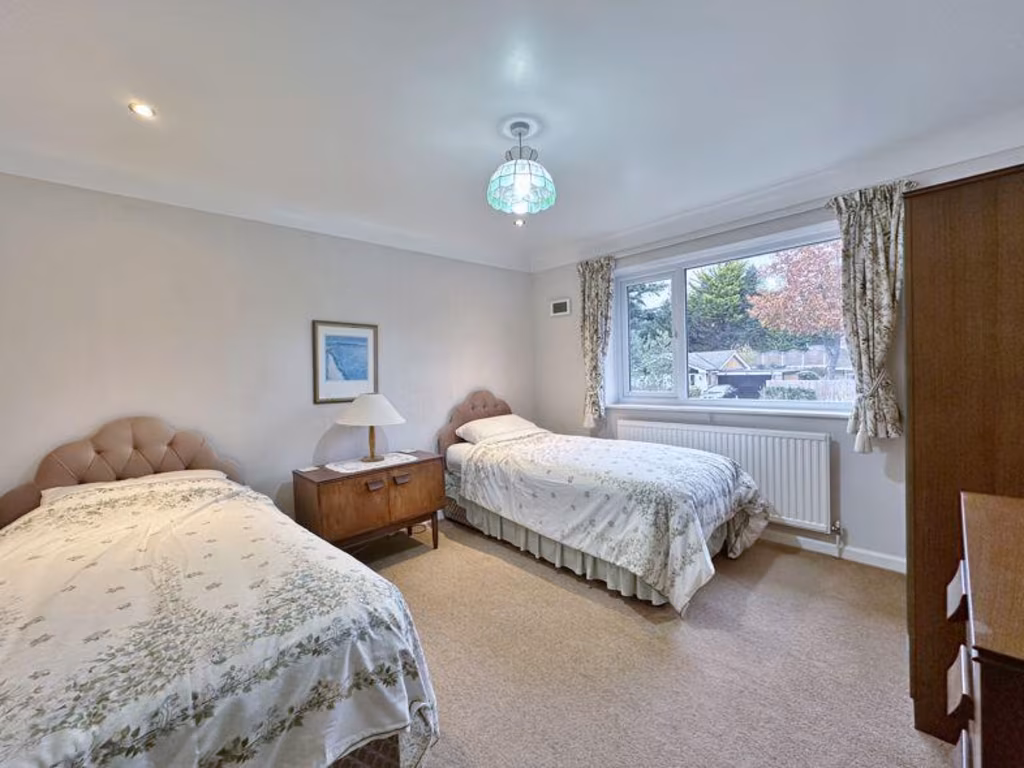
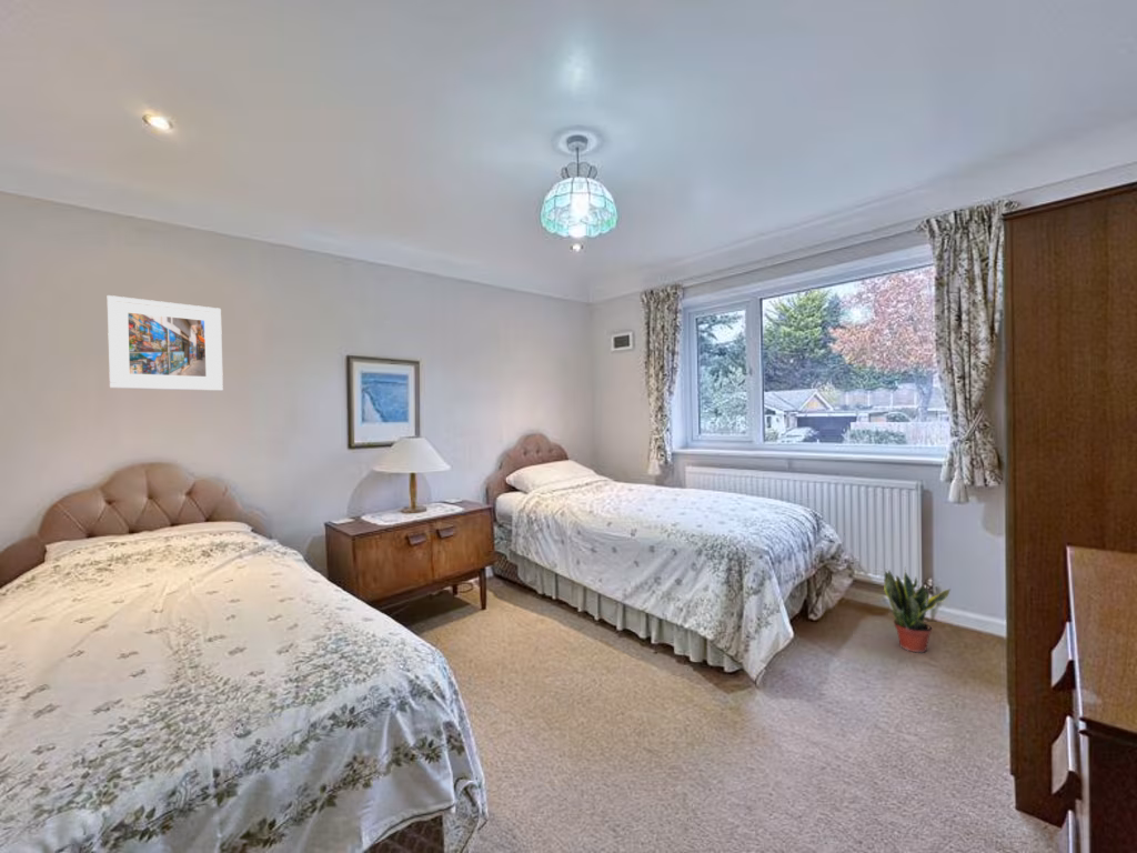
+ potted plant [883,566,952,653]
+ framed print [107,294,224,392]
